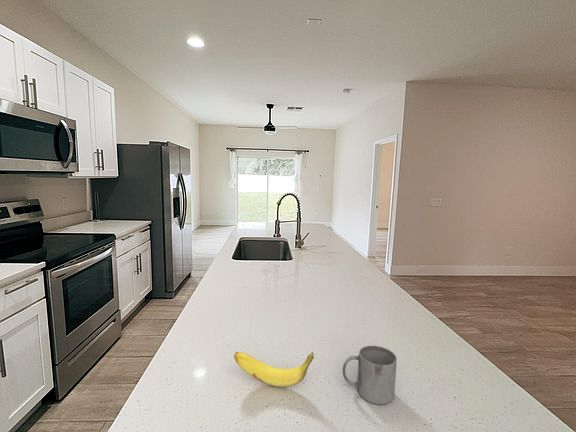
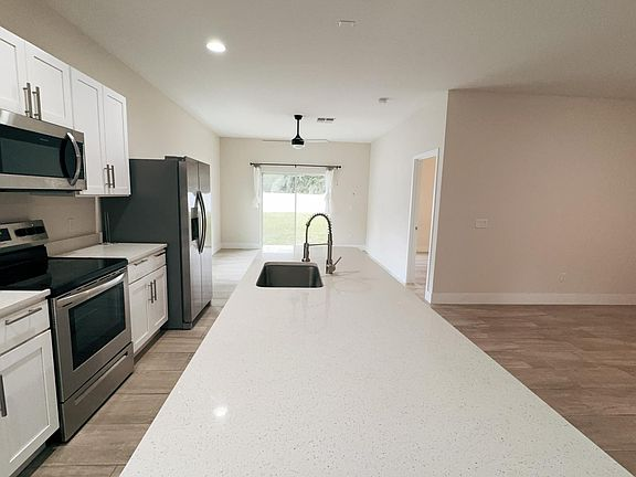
- banana [233,351,315,388]
- mug [342,345,398,405]
